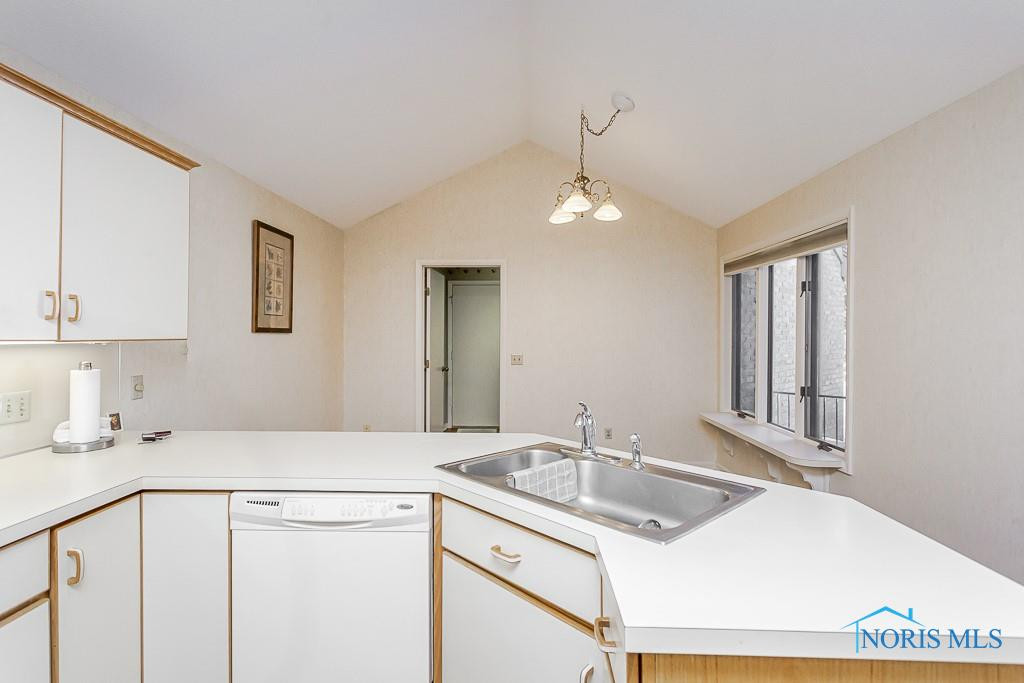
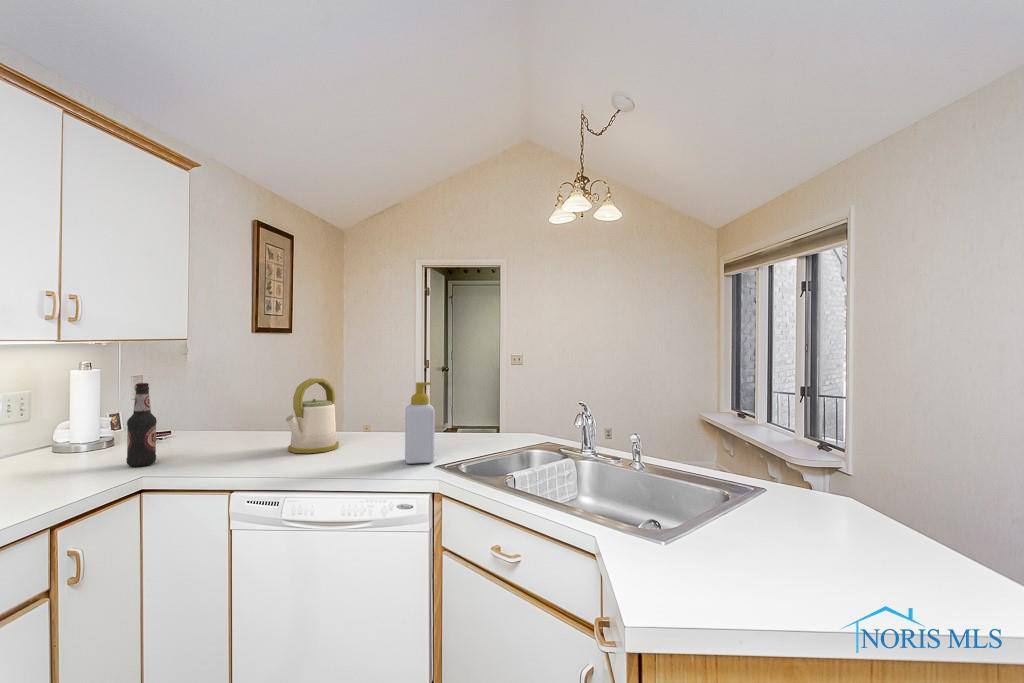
+ kettle [285,377,340,454]
+ bottle [125,382,158,467]
+ soap bottle [404,381,436,465]
